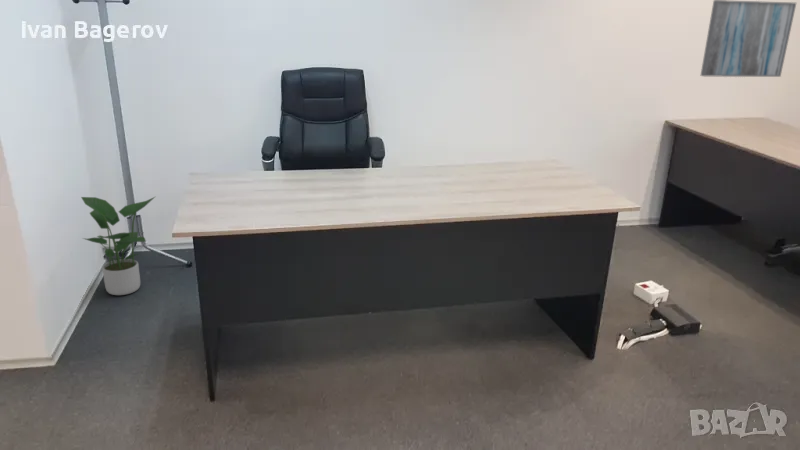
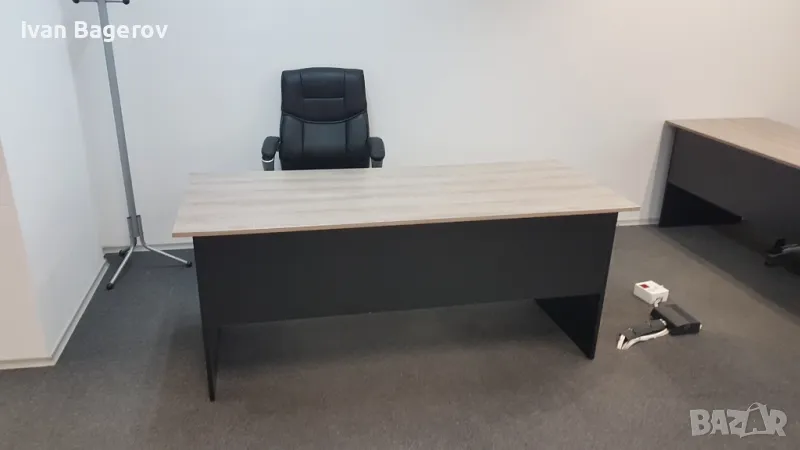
- potted plant [80,196,156,296]
- wall art [700,0,797,78]
